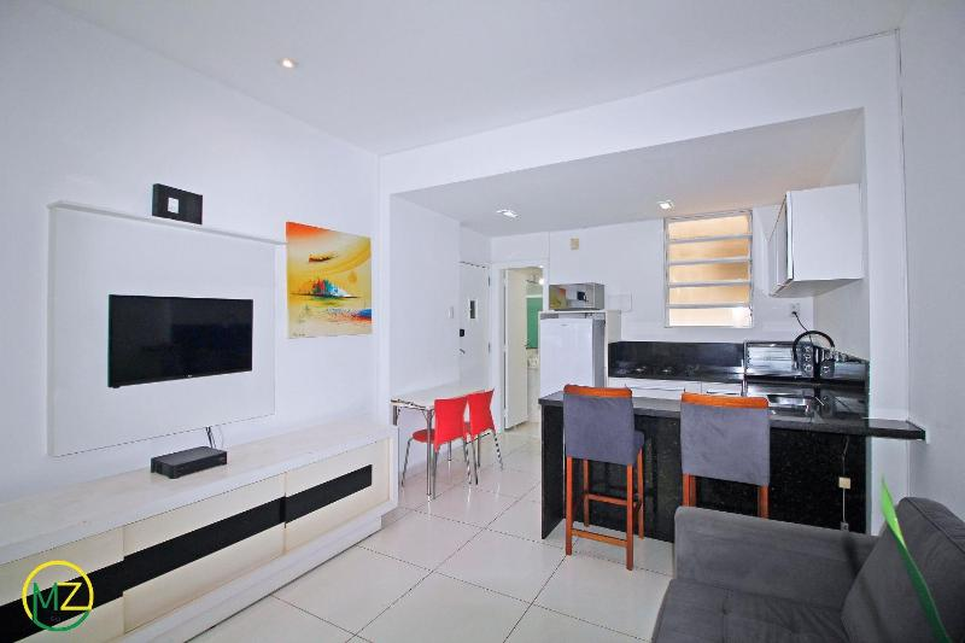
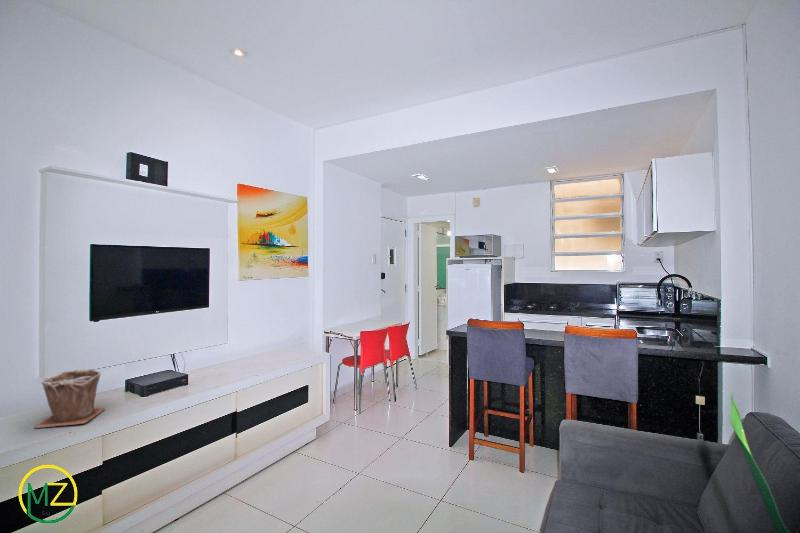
+ plant pot [33,367,106,429]
